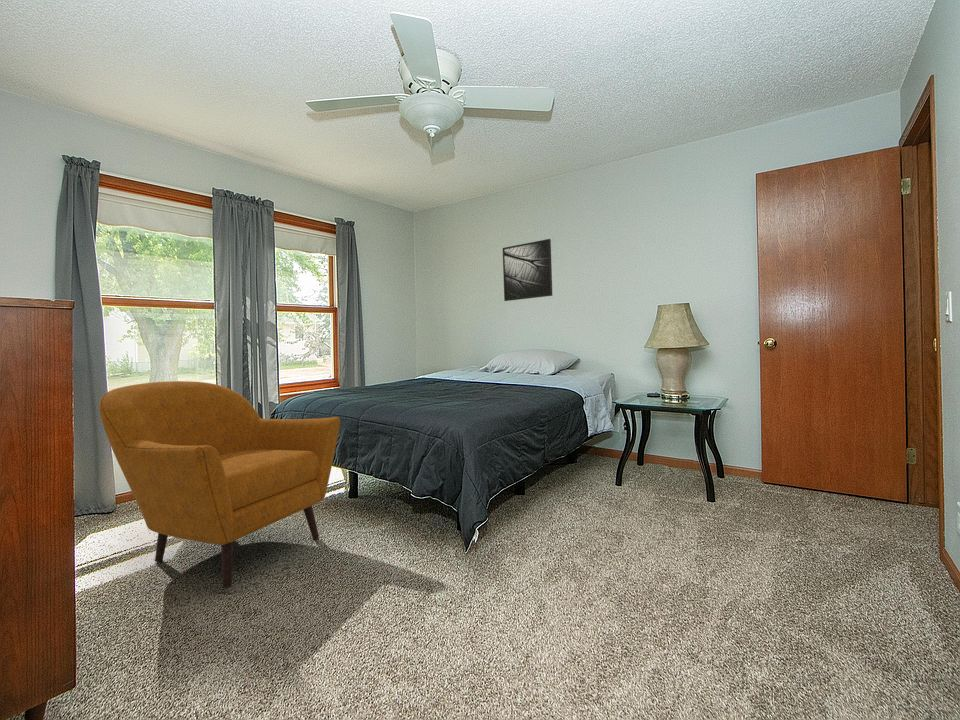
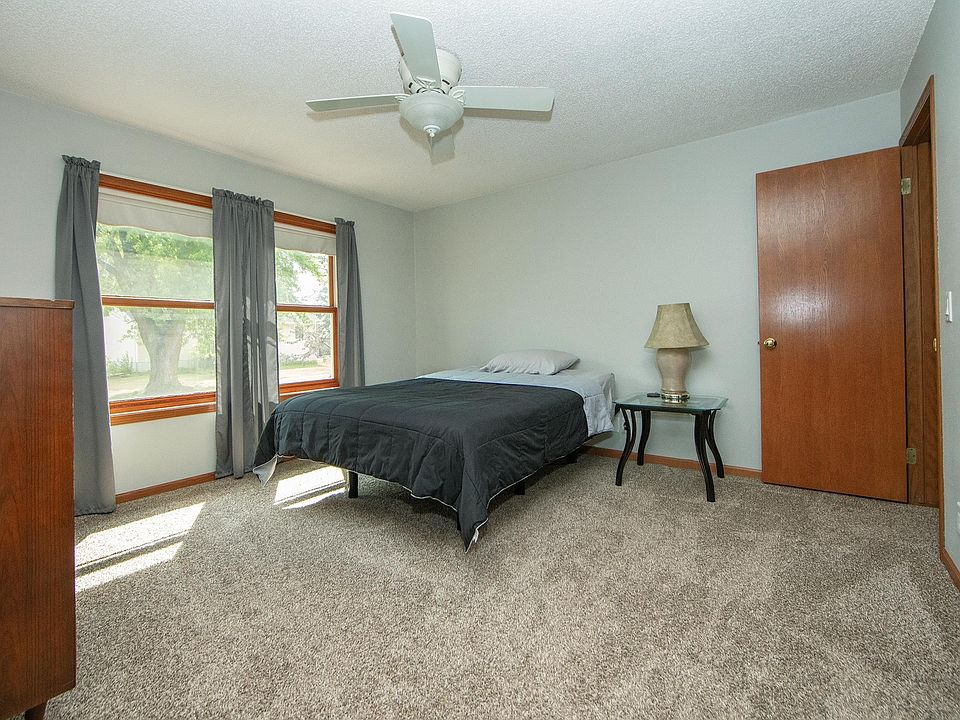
- armchair [98,380,341,589]
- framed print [502,238,553,302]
